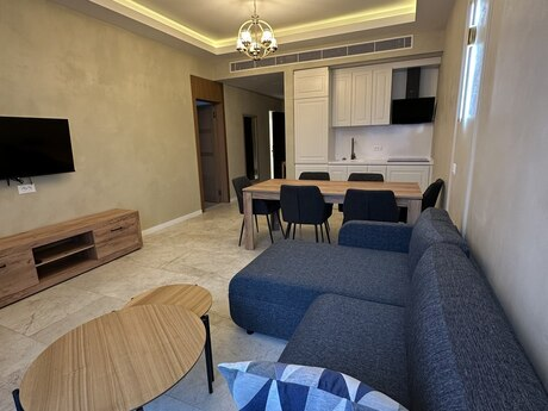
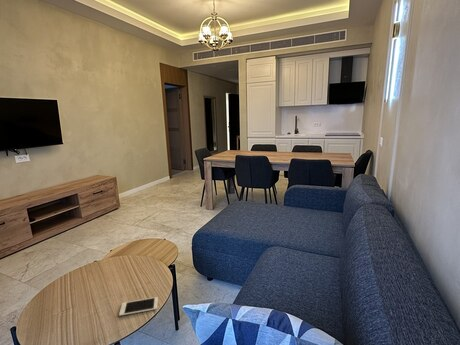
+ cell phone [118,296,159,317]
